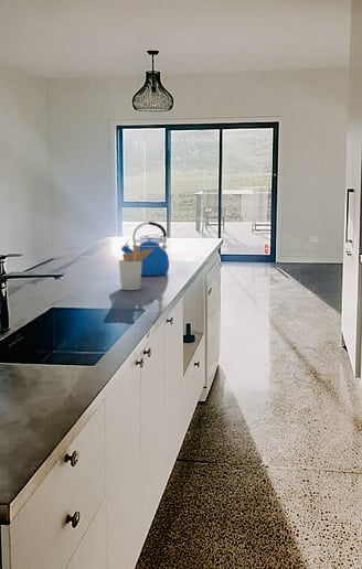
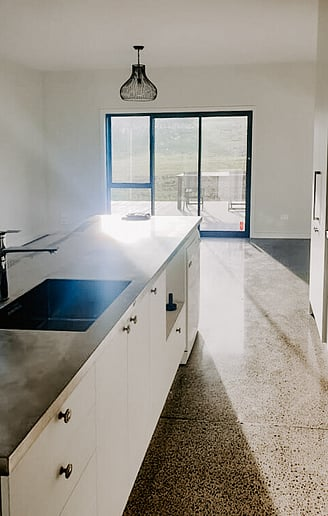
- utensil holder [118,245,153,291]
- kettle [120,221,170,277]
